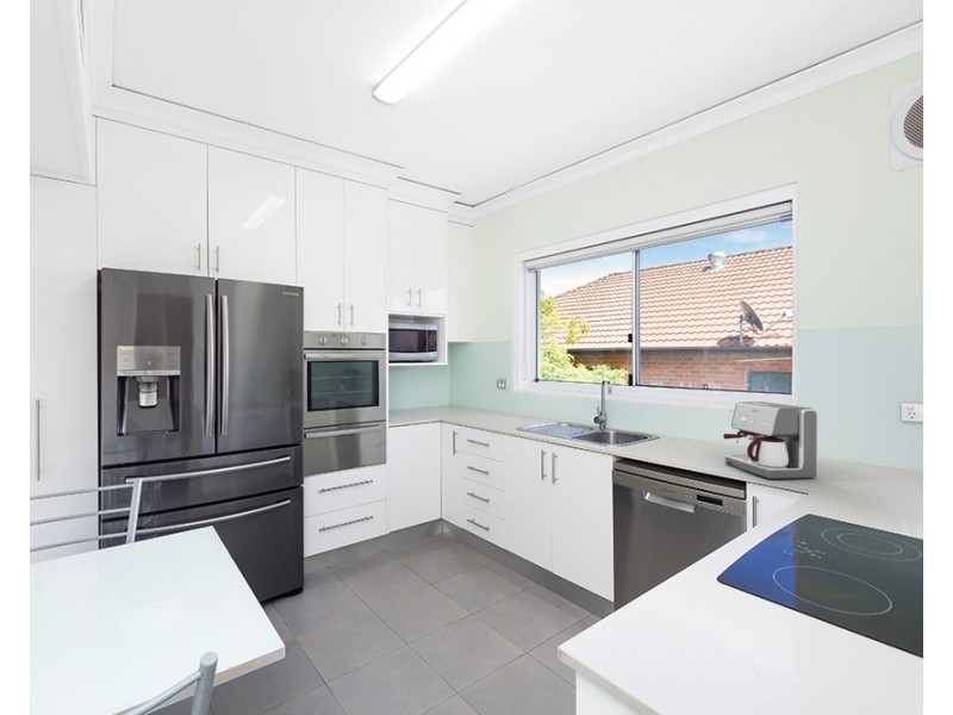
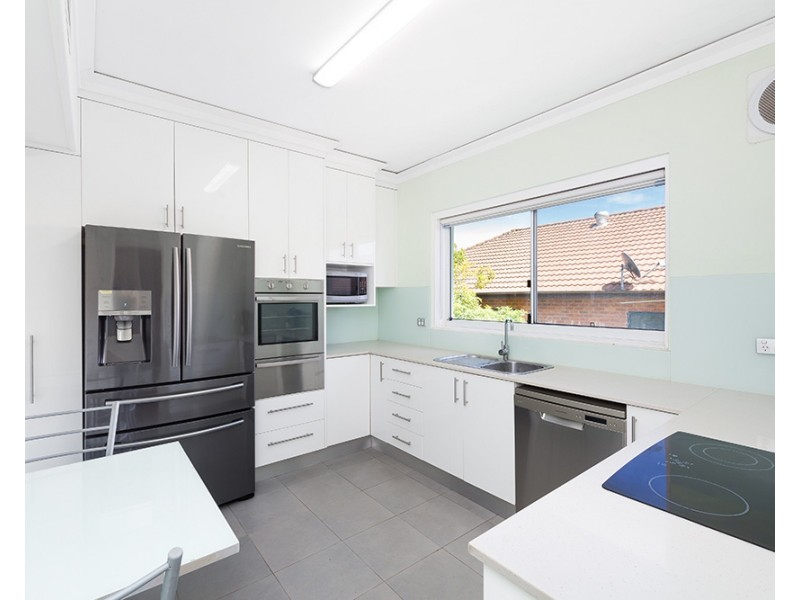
- coffee maker [722,400,820,480]
